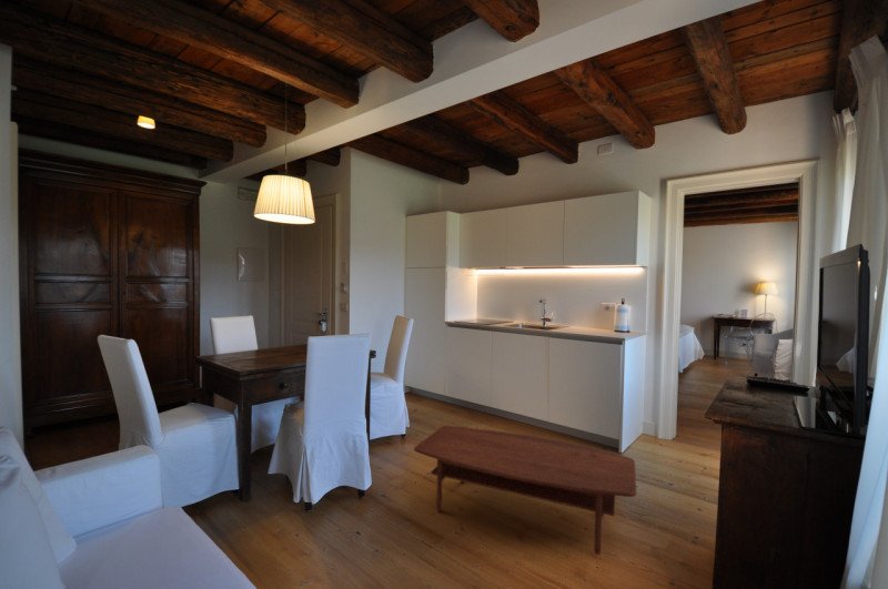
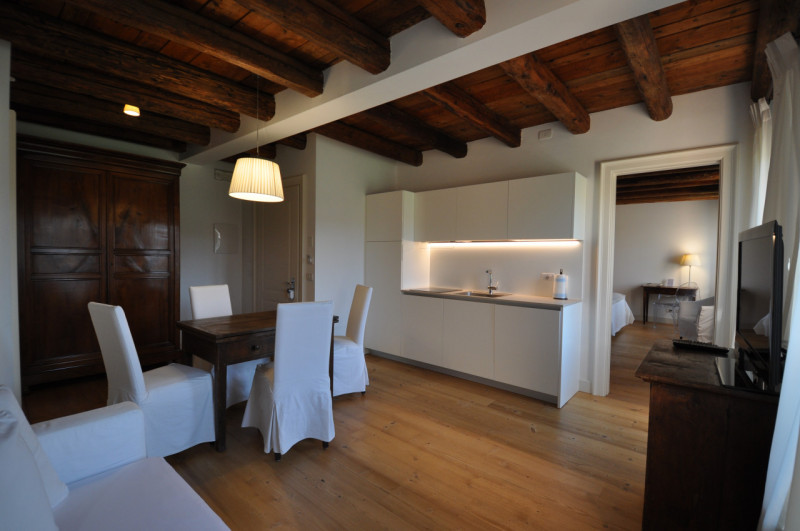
- coffee table [413,425,637,556]
